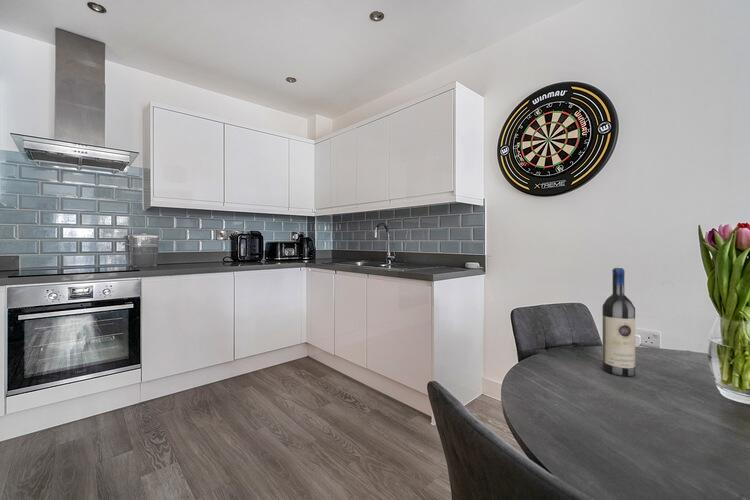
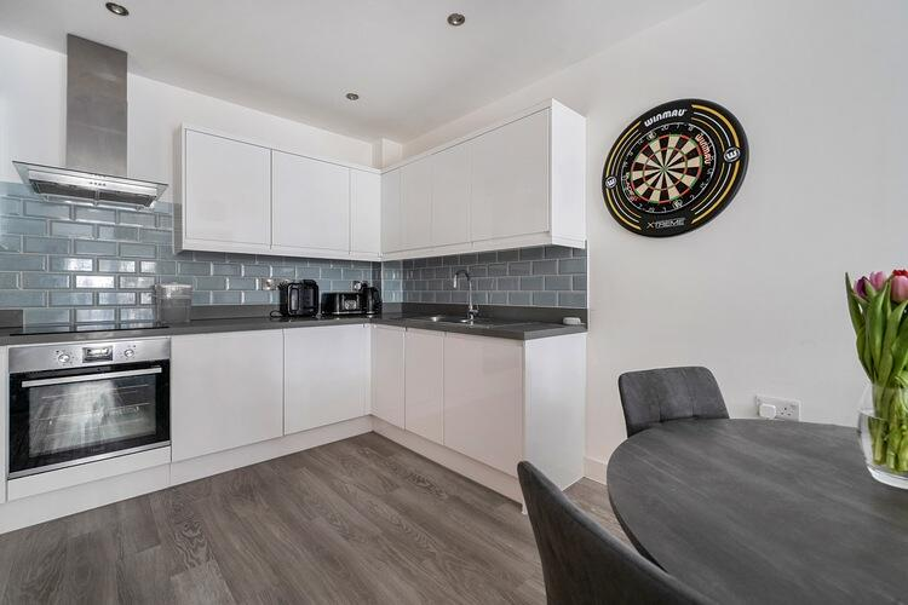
- wine bottle [601,267,636,377]
